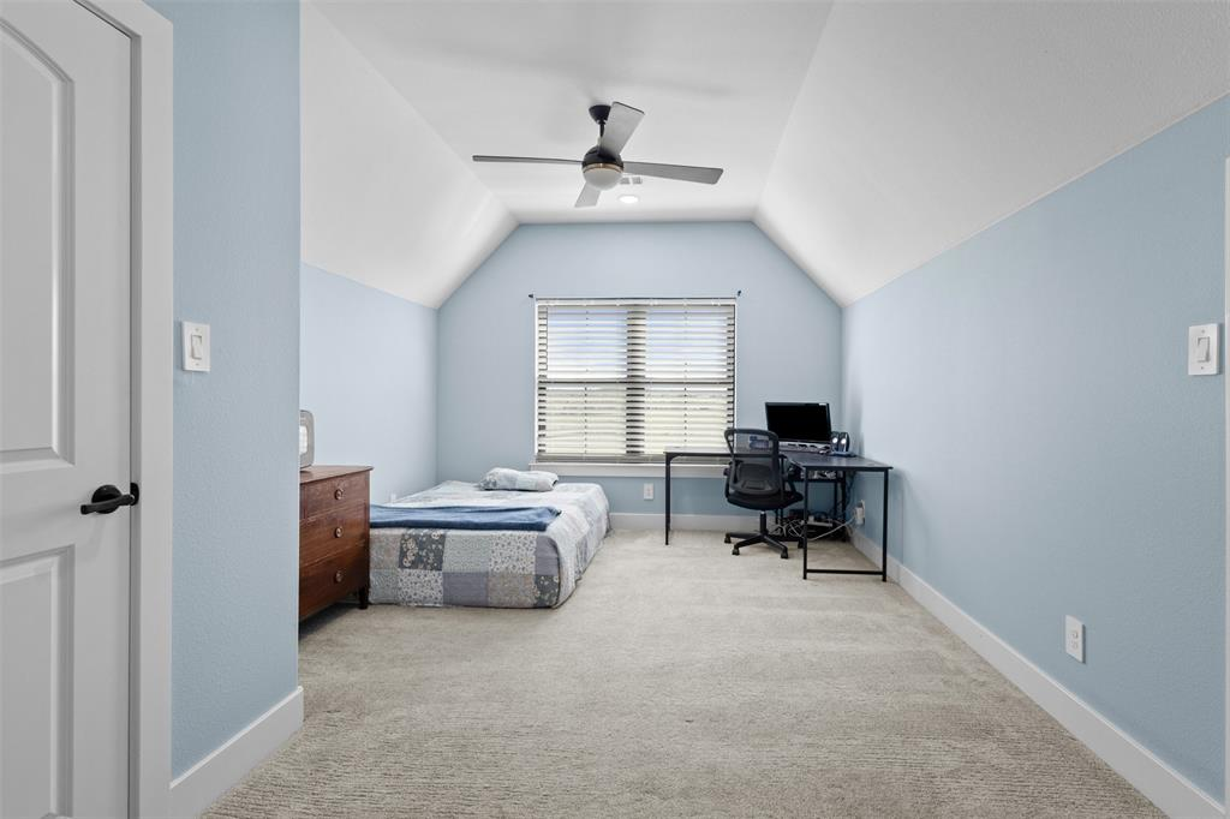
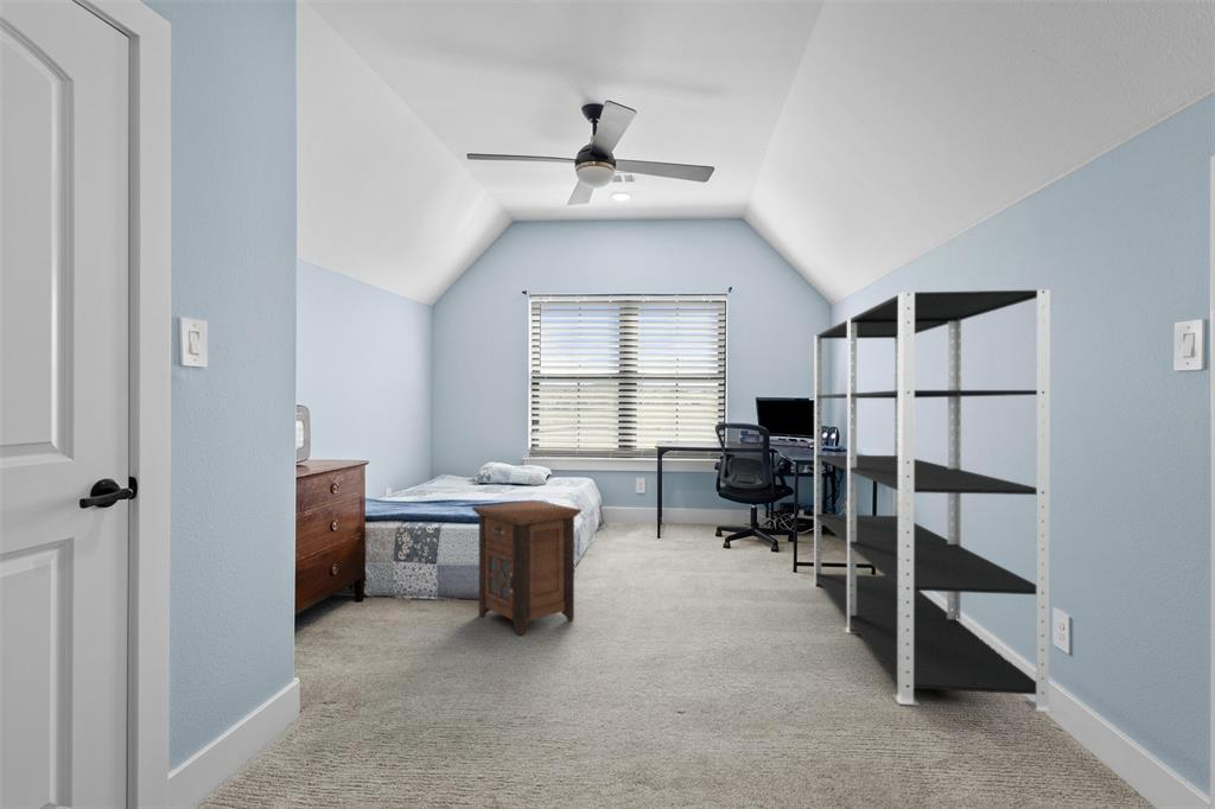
+ shelving unit [813,288,1057,714]
+ nightstand [471,499,583,636]
